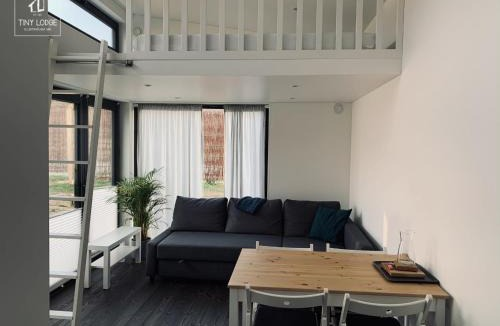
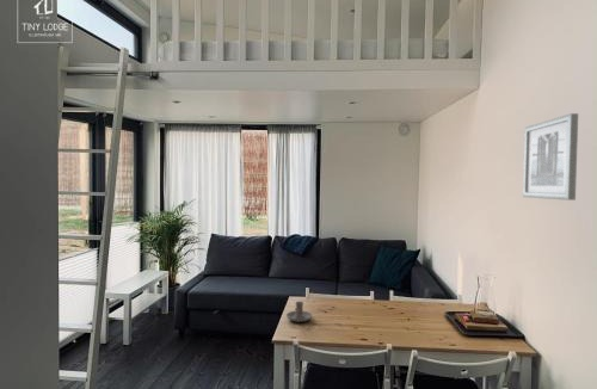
+ wall art [522,112,579,202]
+ candle holder [285,301,314,323]
